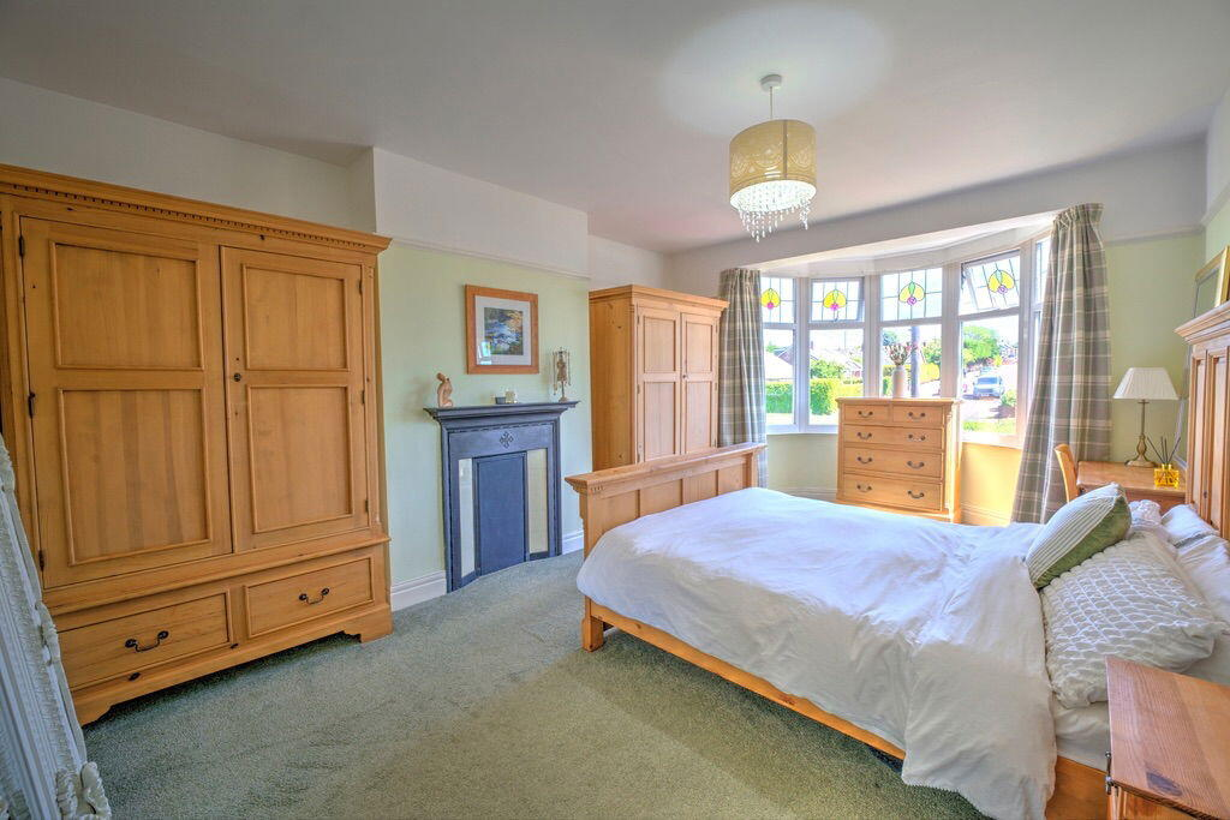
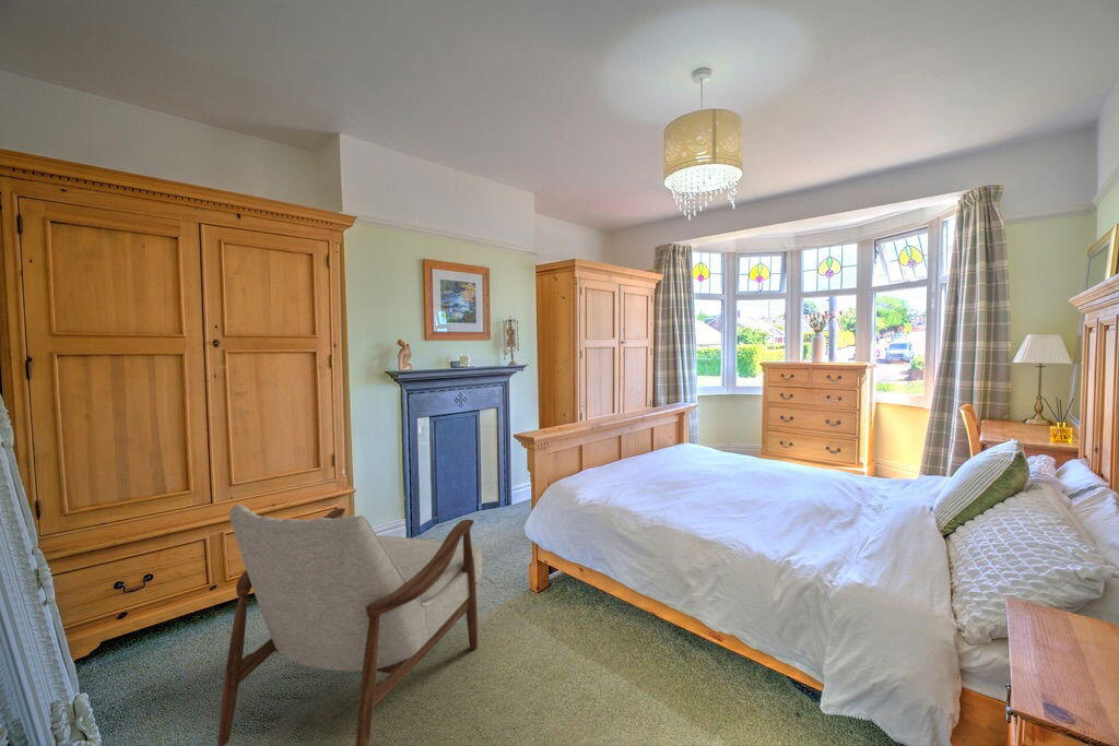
+ armchair [217,504,483,746]
